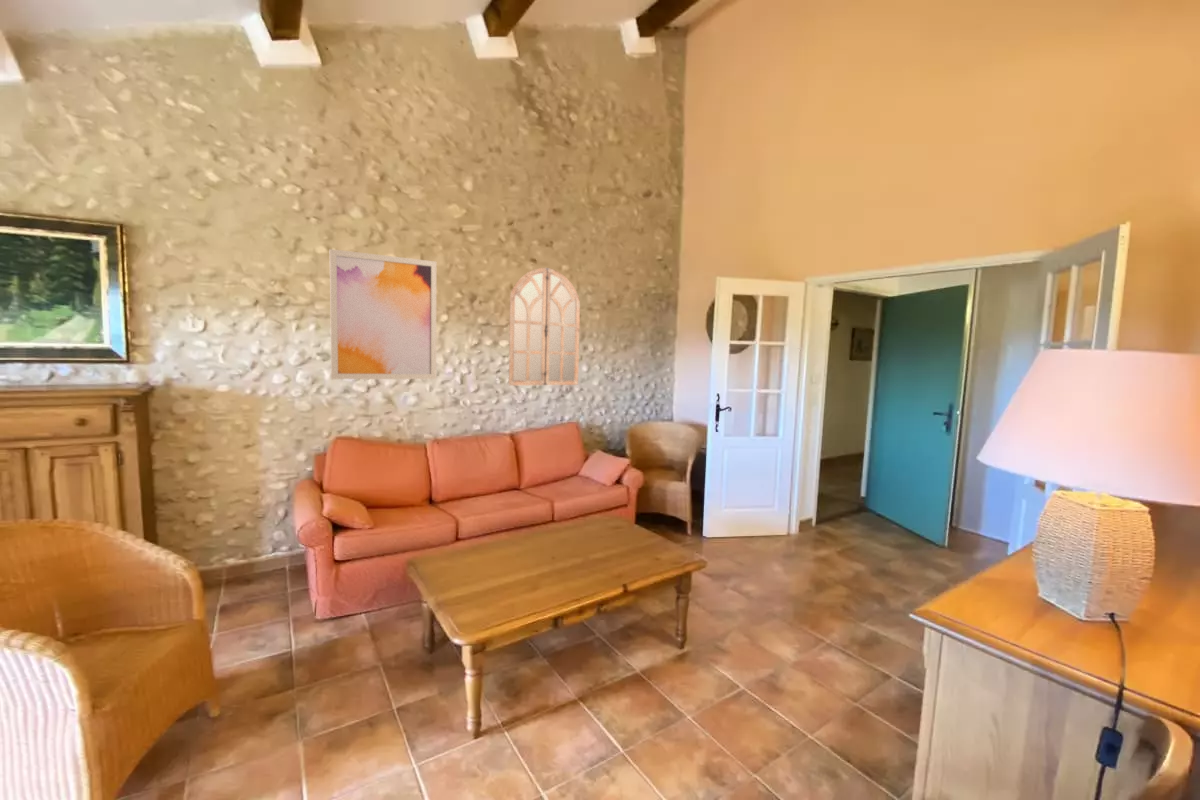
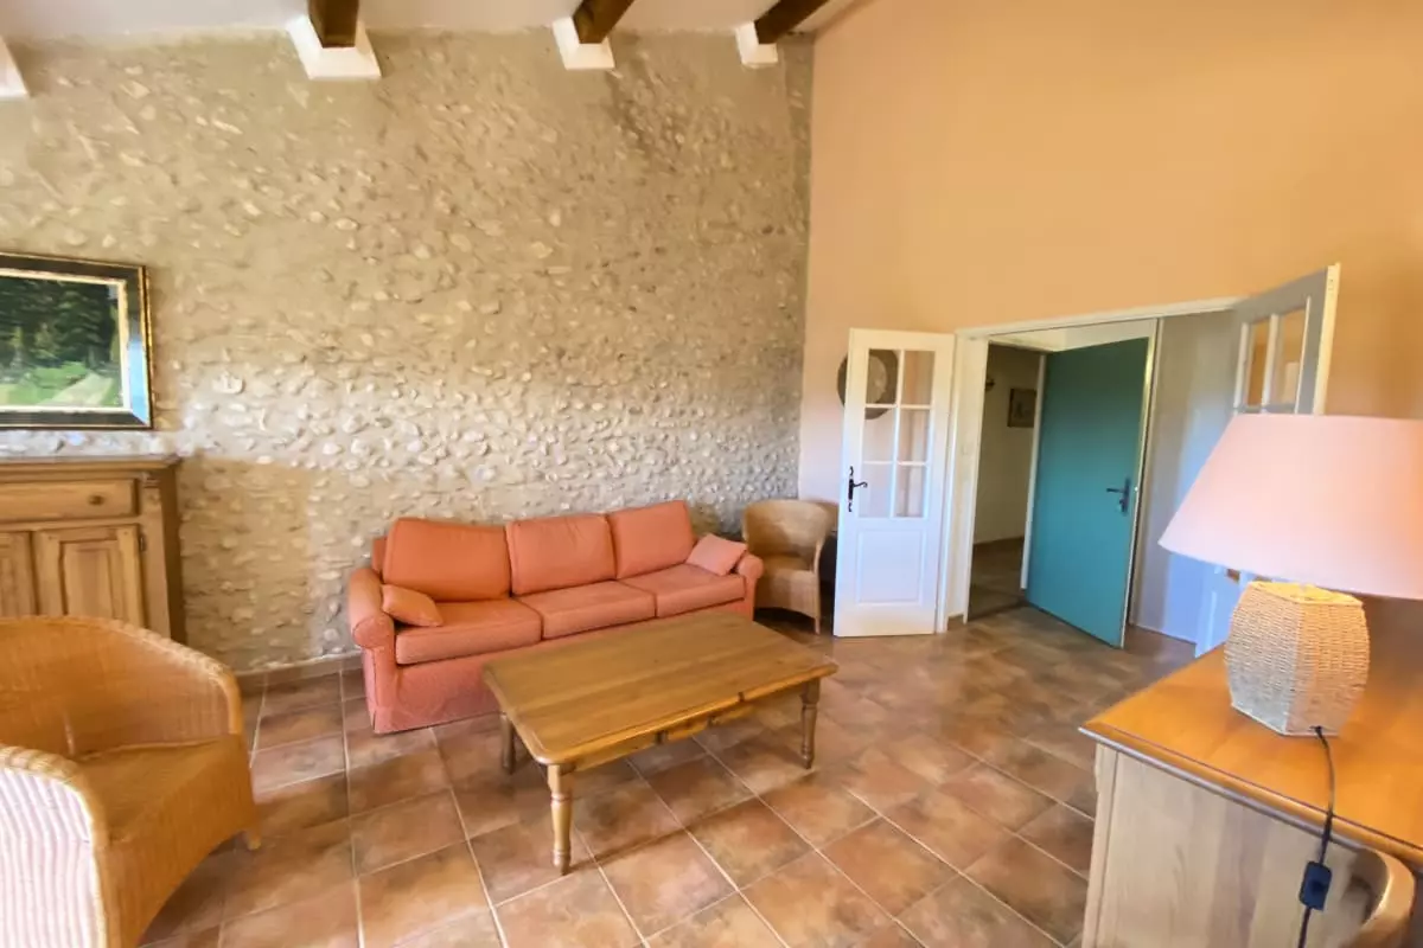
- wall art [329,248,438,380]
- home mirror [508,267,581,386]
